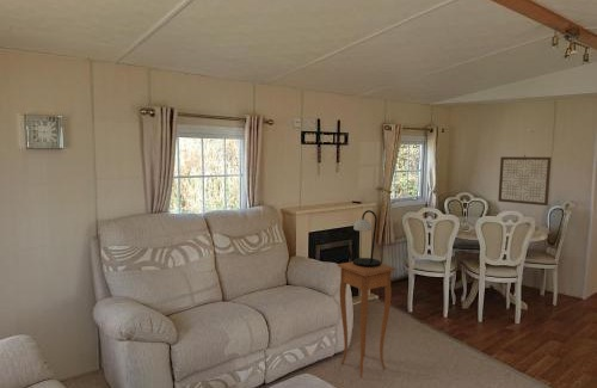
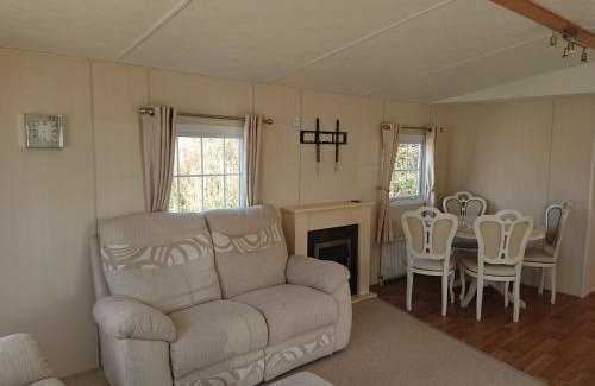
- wall art [497,154,553,207]
- side table [337,260,396,378]
- table lamp [352,209,382,267]
